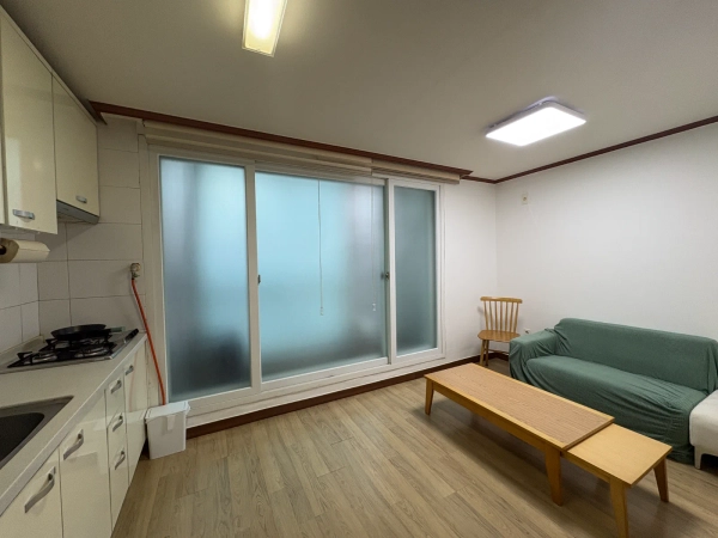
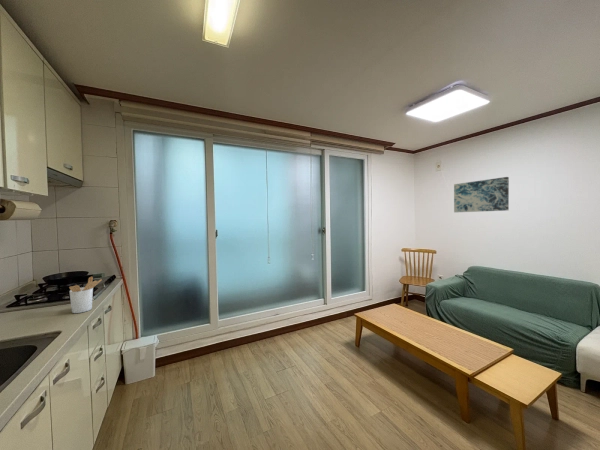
+ utensil holder [68,276,103,314]
+ wall art [453,176,510,213]
